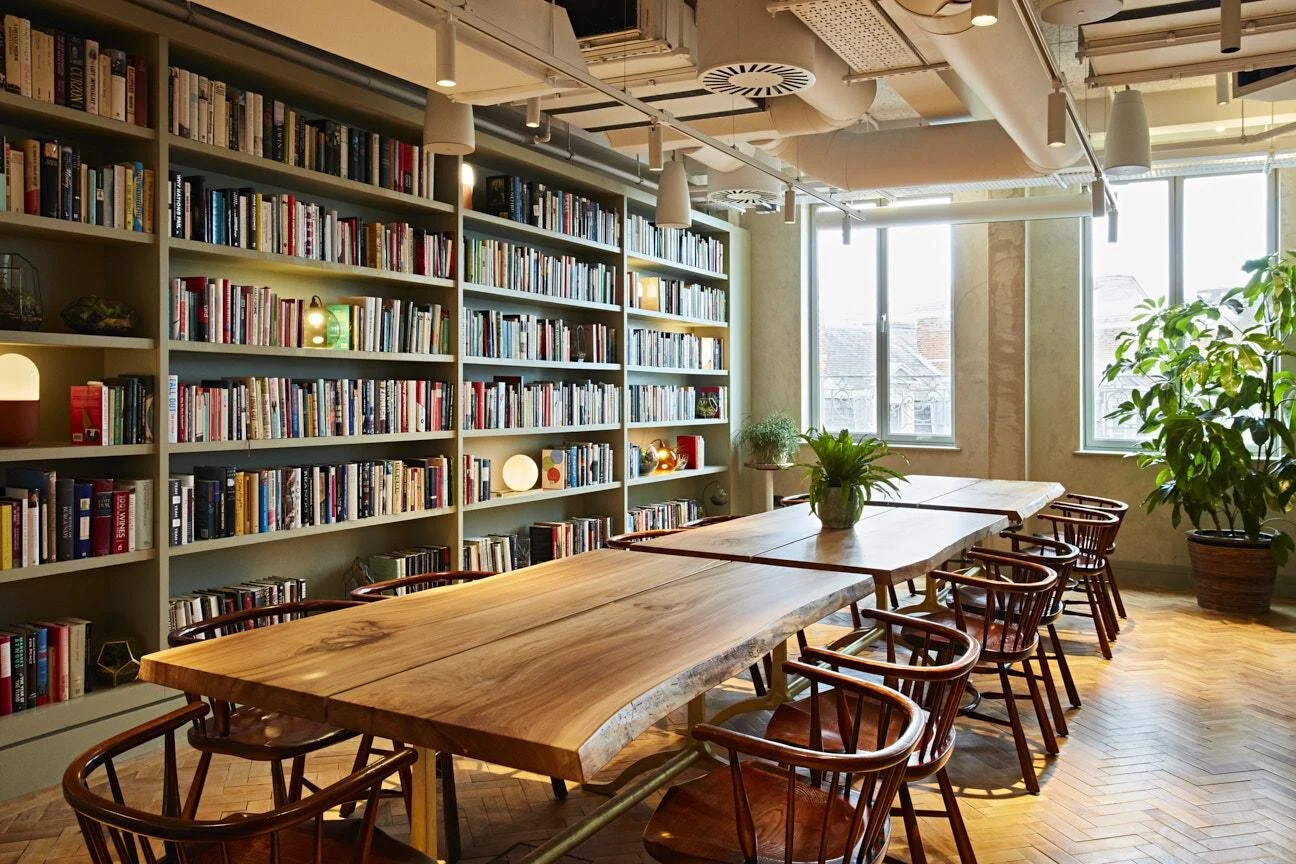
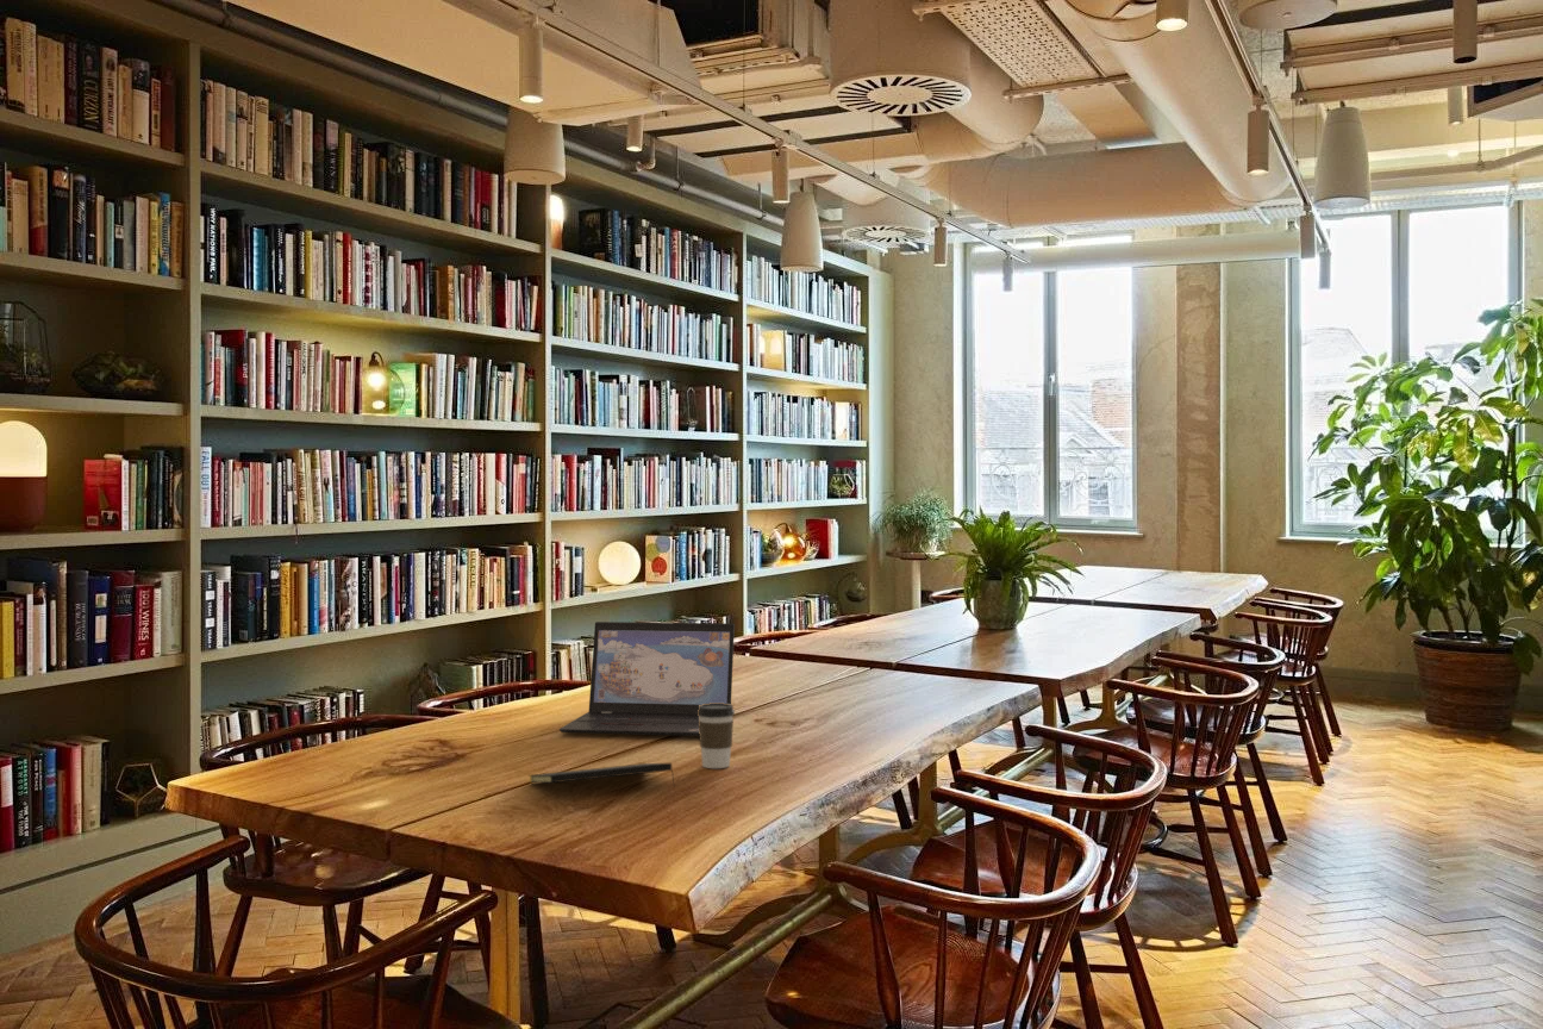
+ notepad [527,762,676,788]
+ coffee cup [698,703,736,769]
+ laptop [558,620,736,737]
